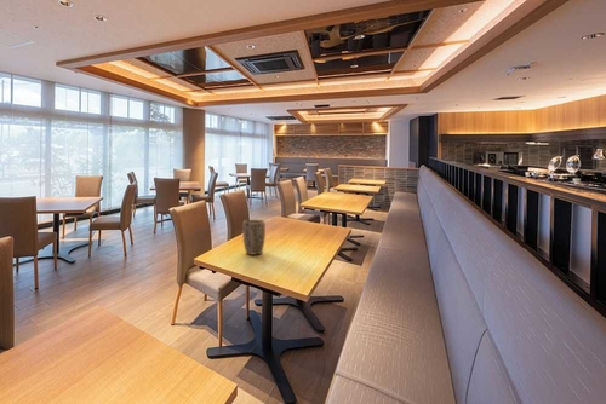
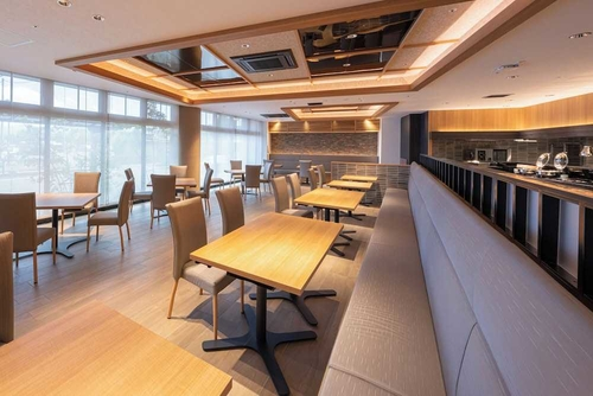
- plant pot [241,219,267,256]
